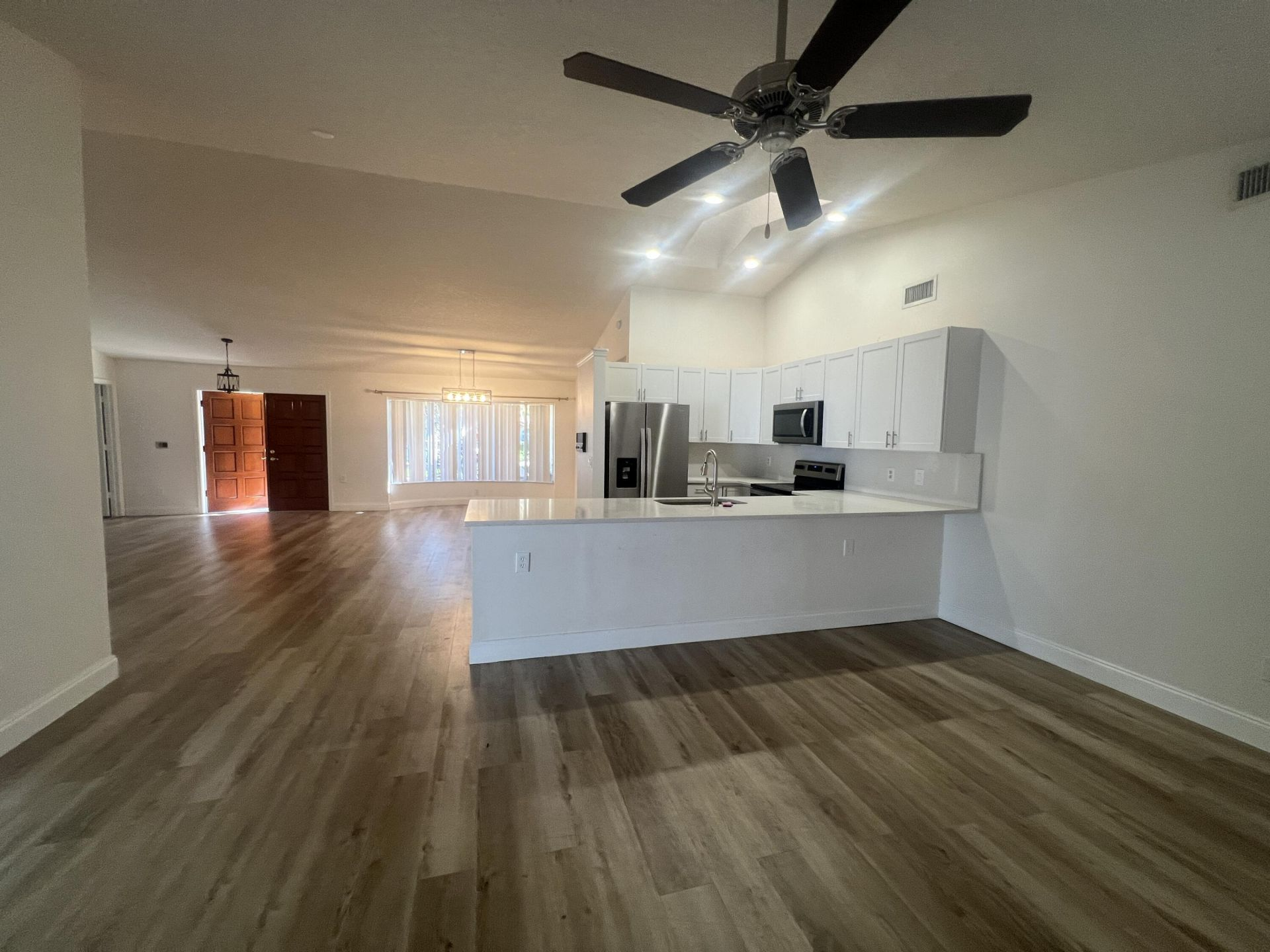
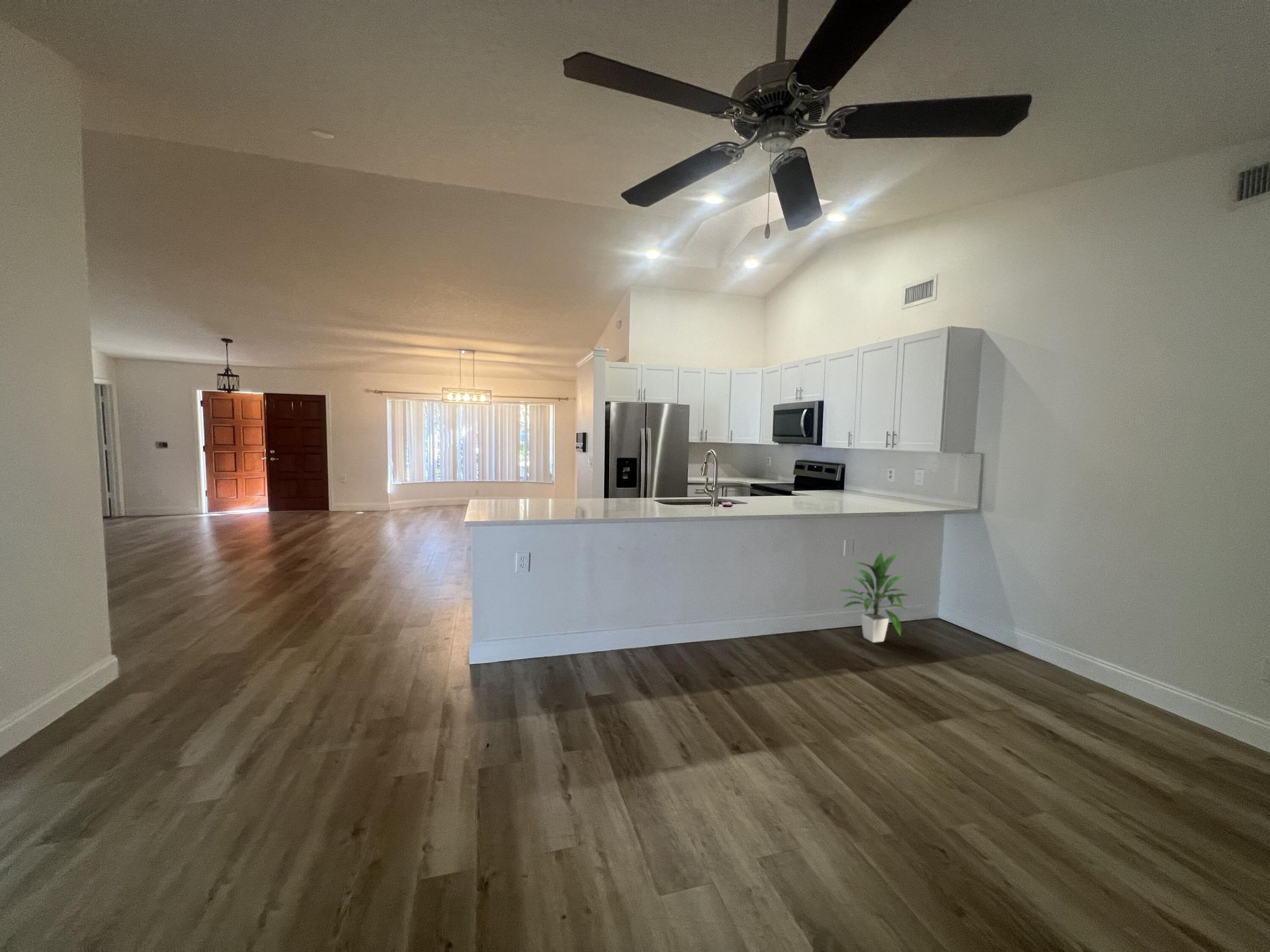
+ indoor plant [835,549,912,643]
